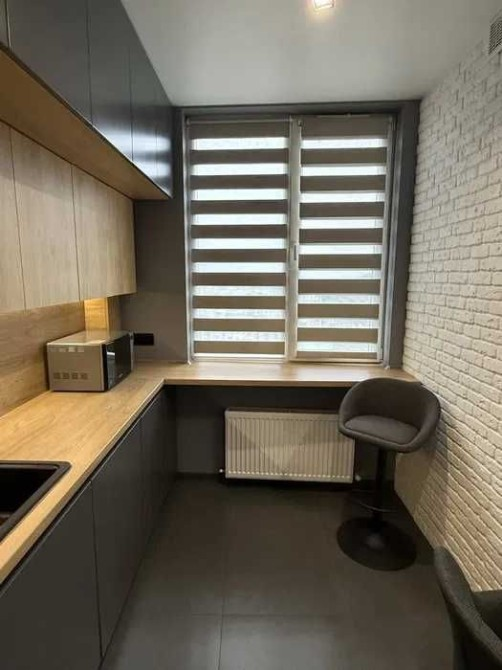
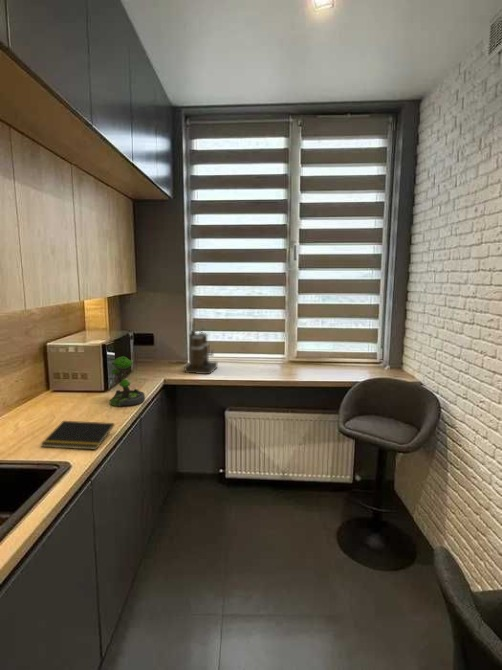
+ coffee maker [183,322,219,375]
+ notepad [40,420,115,451]
+ plant [109,355,146,407]
